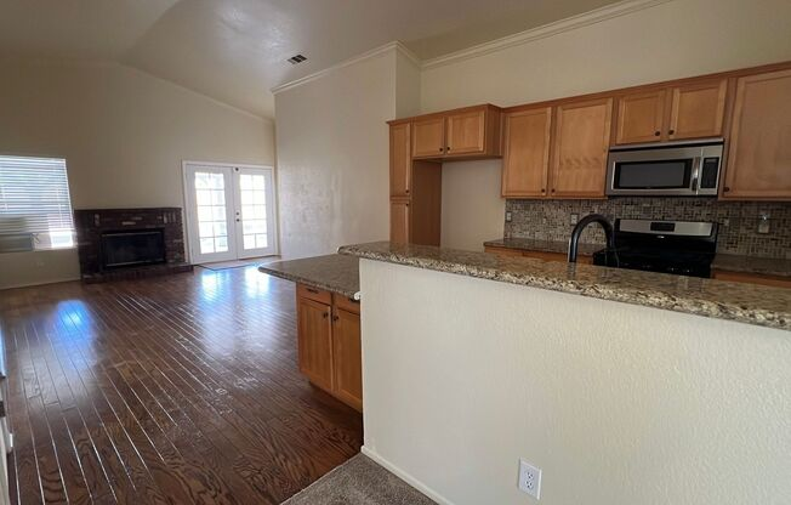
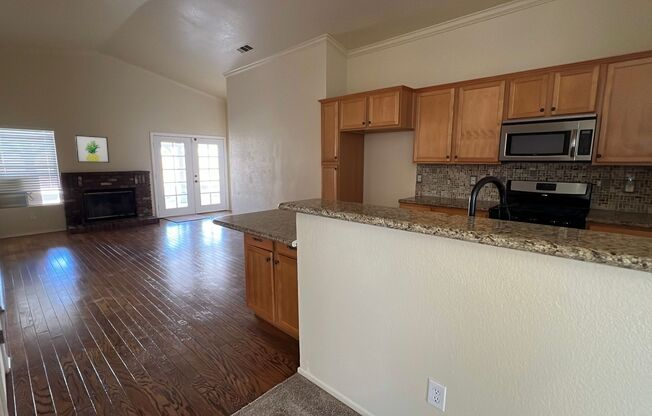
+ wall art [74,134,110,164]
